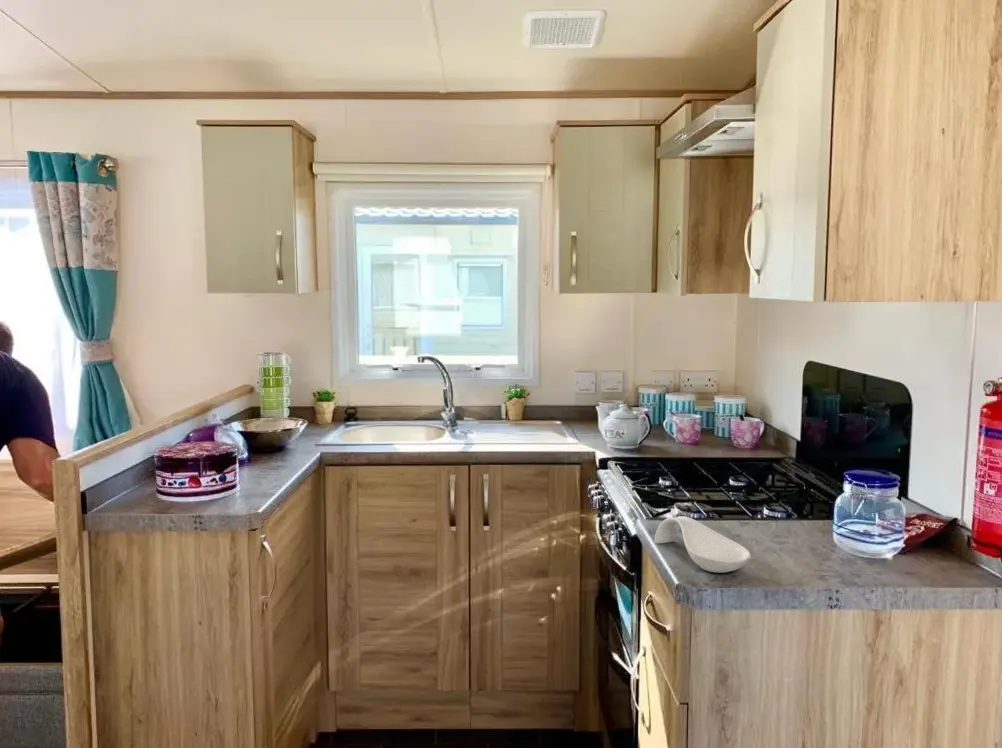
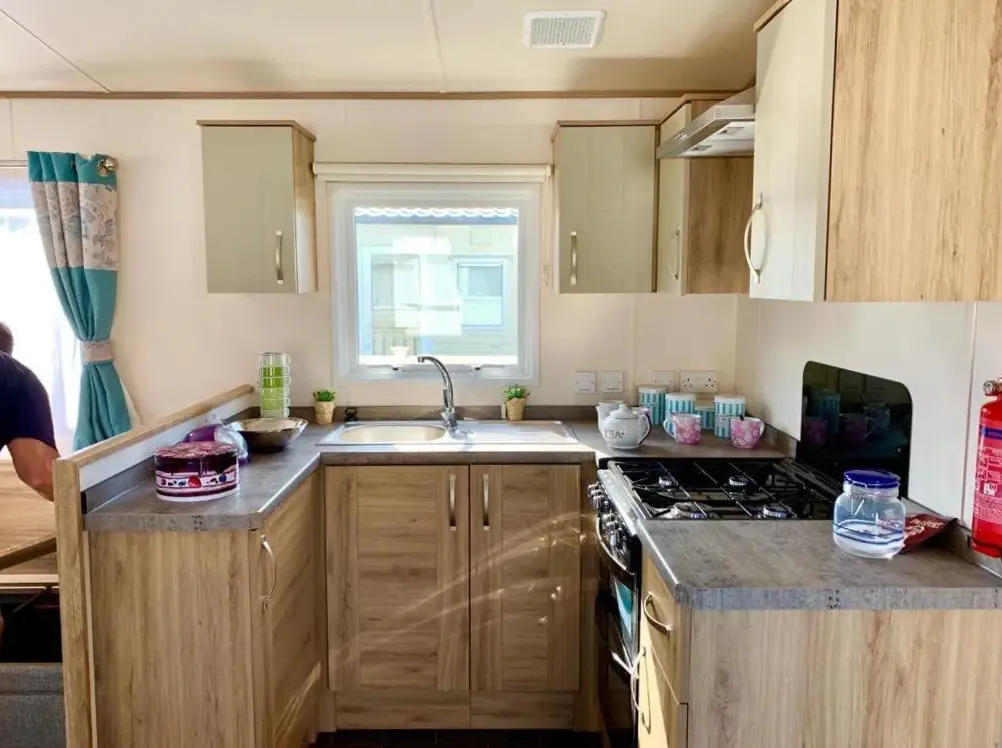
- spoon rest [653,515,752,574]
